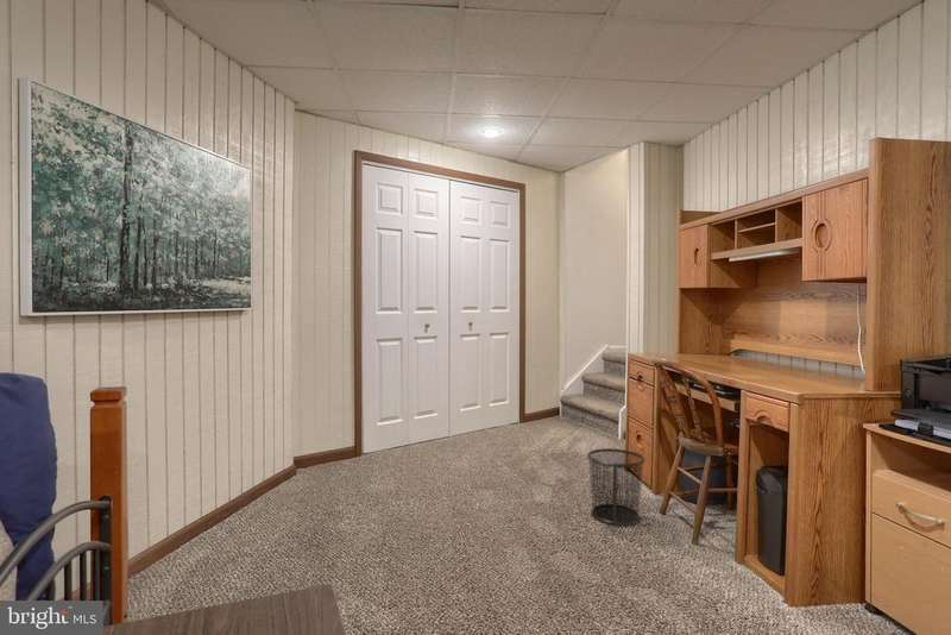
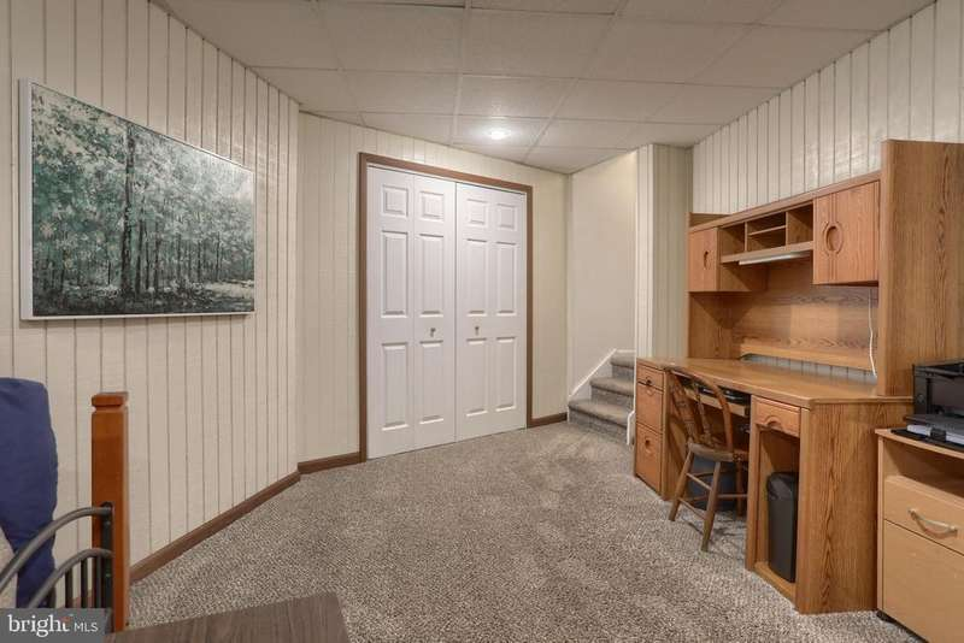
- waste bin [586,447,647,526]
